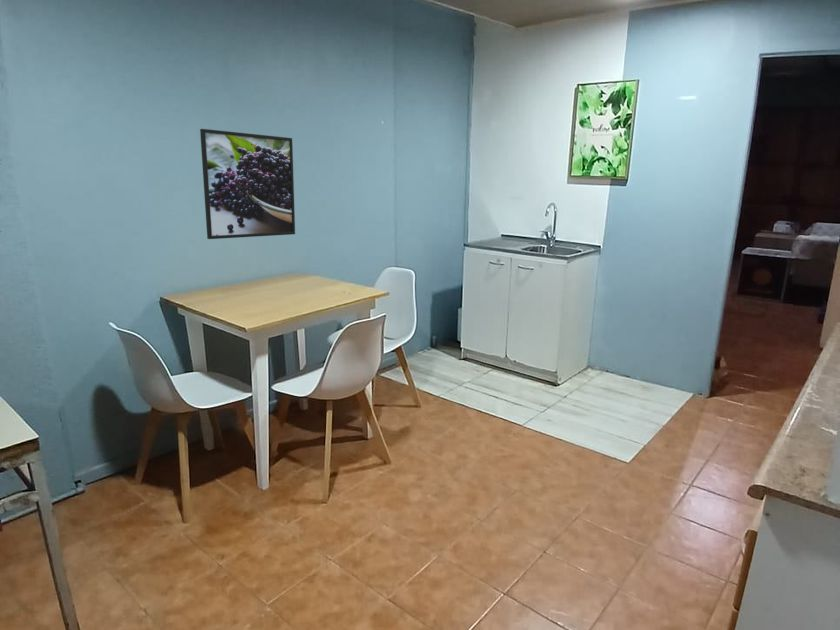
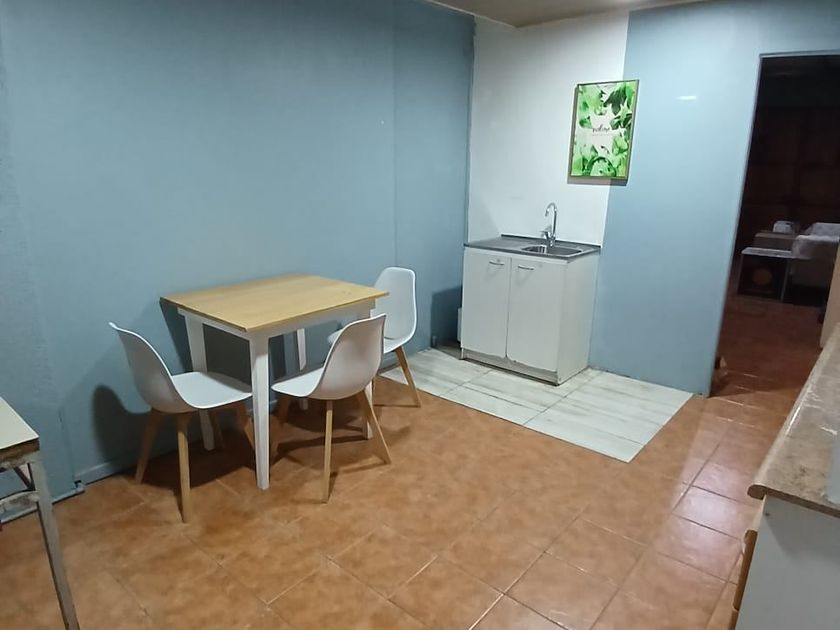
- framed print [199,128,296,240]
